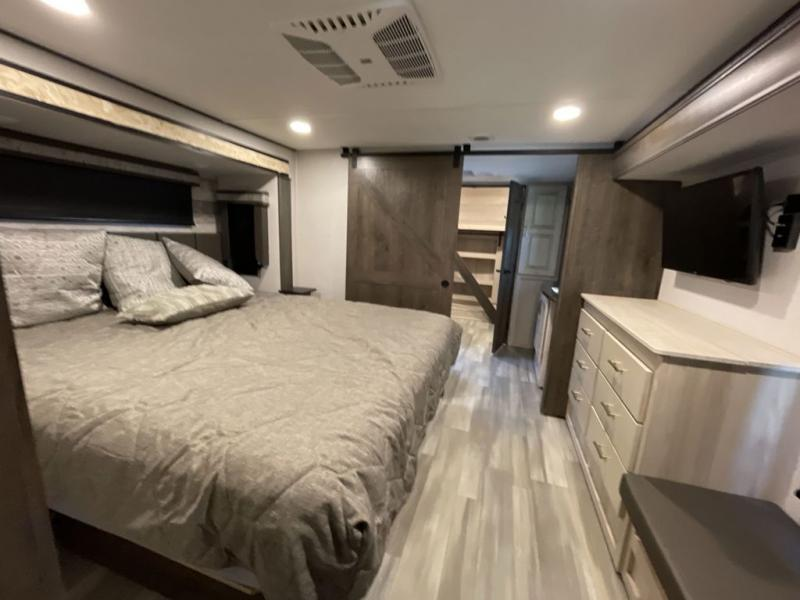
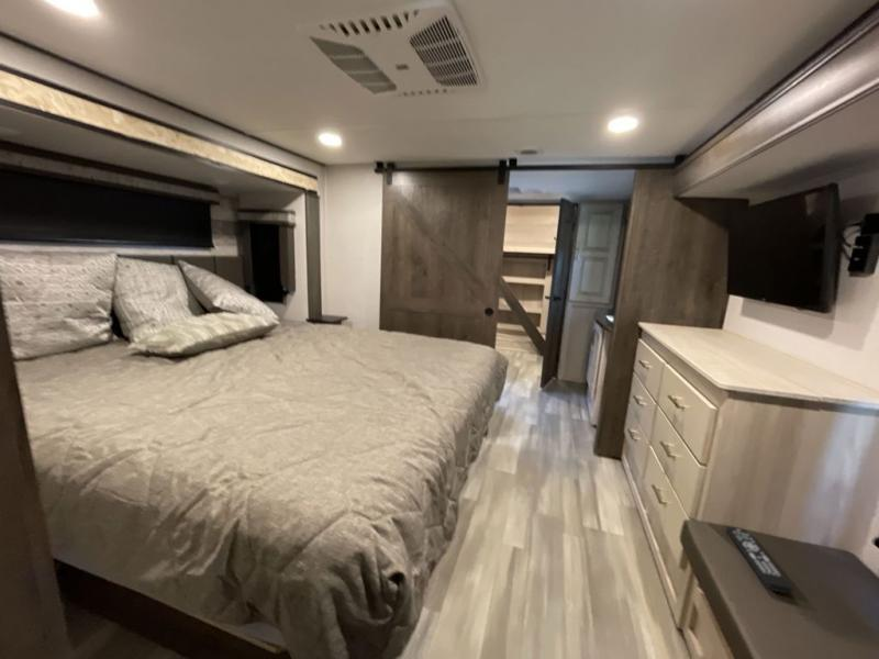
+ remote control [725,525,794,594]
